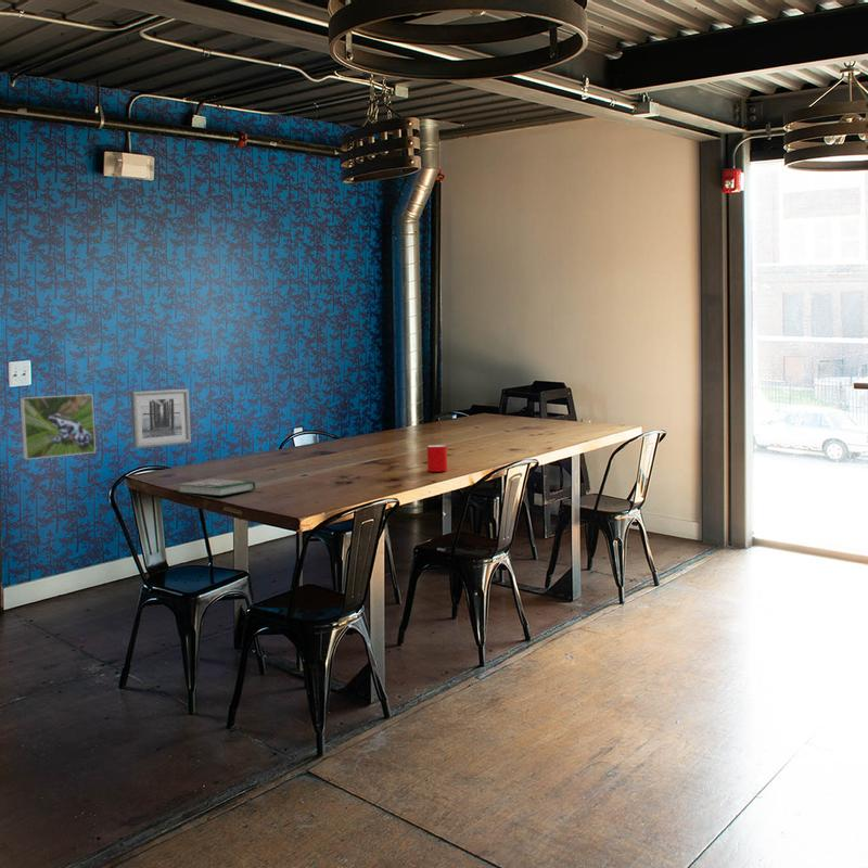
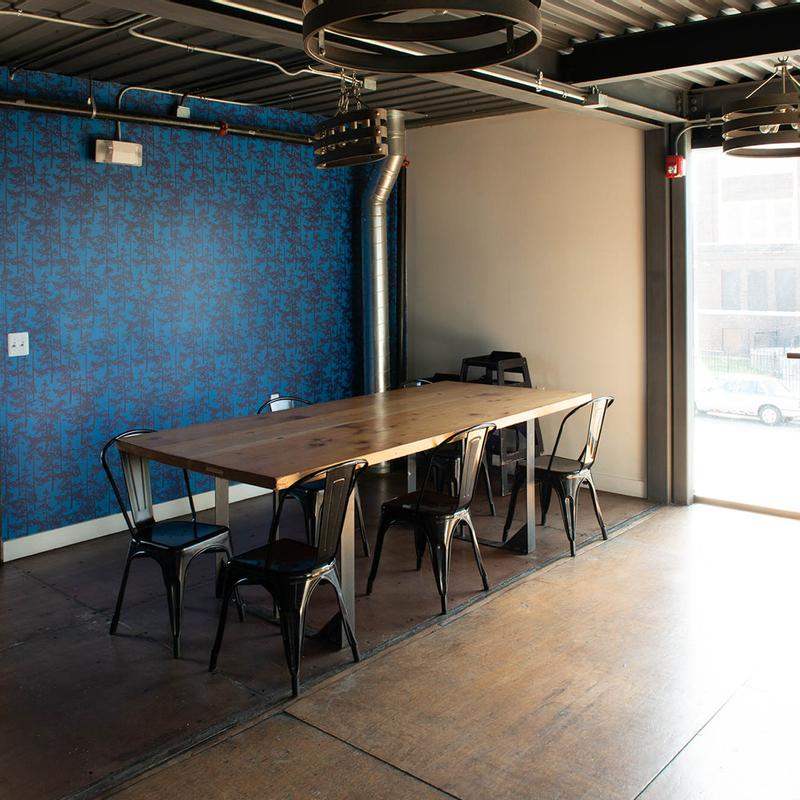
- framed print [20,394,97,460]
- cup [426,444,448,473]
- wall art [129,388,192,449]
- book [176,477,256,497]
